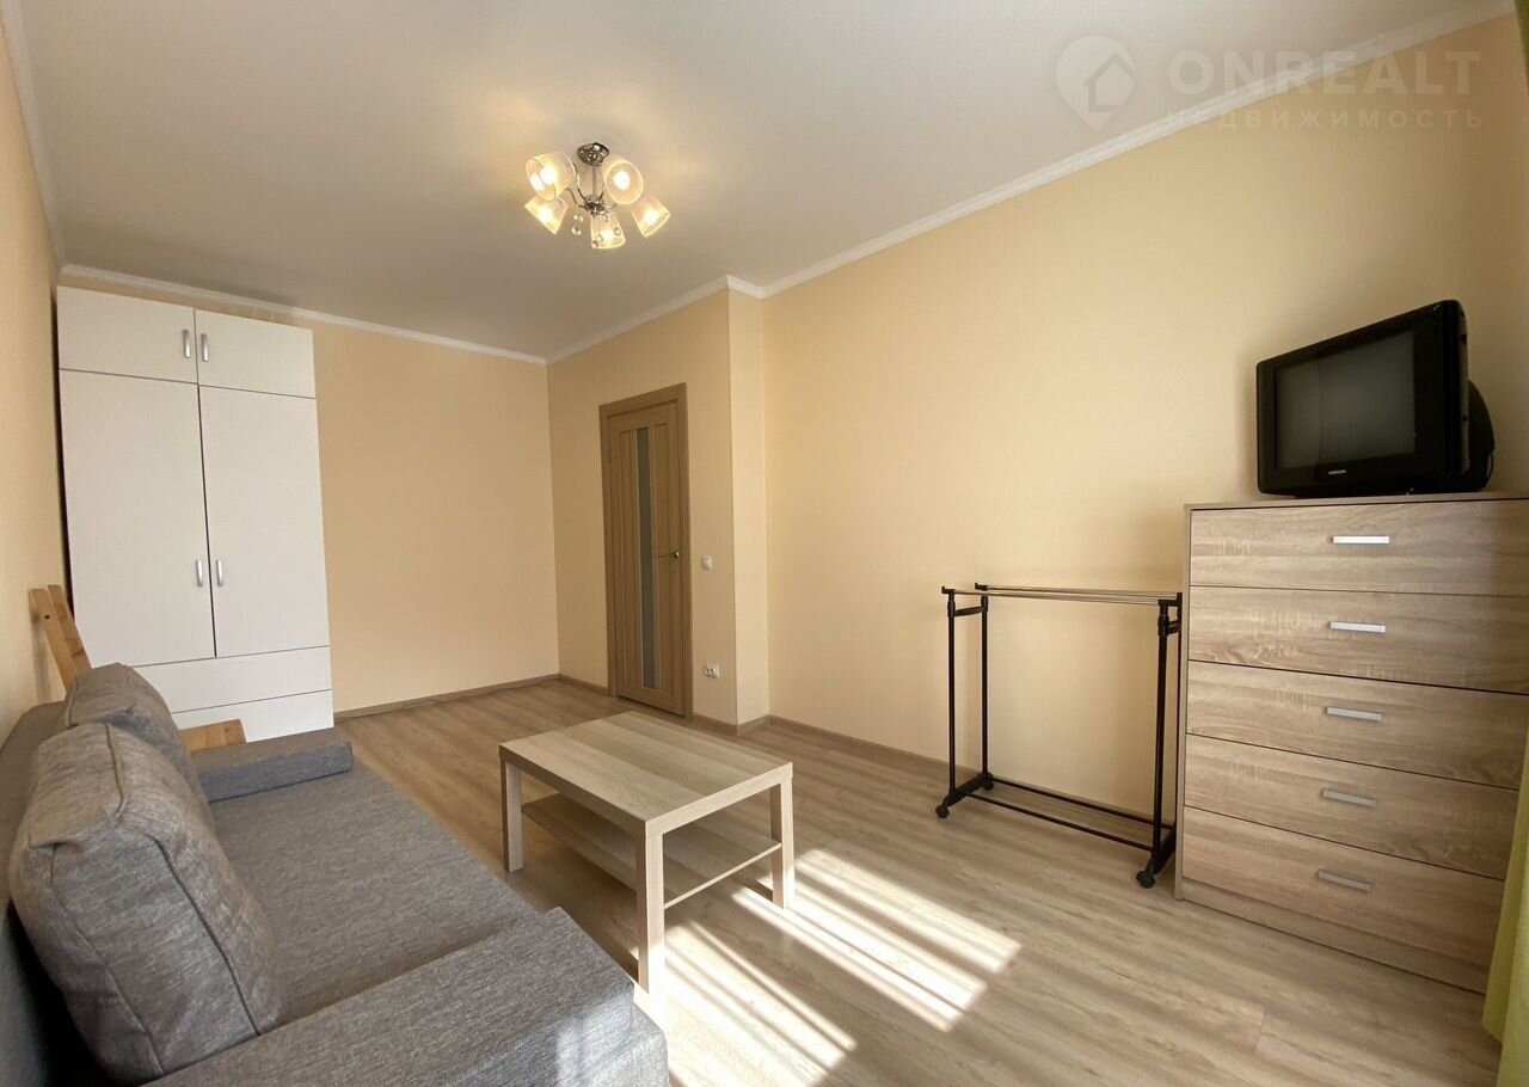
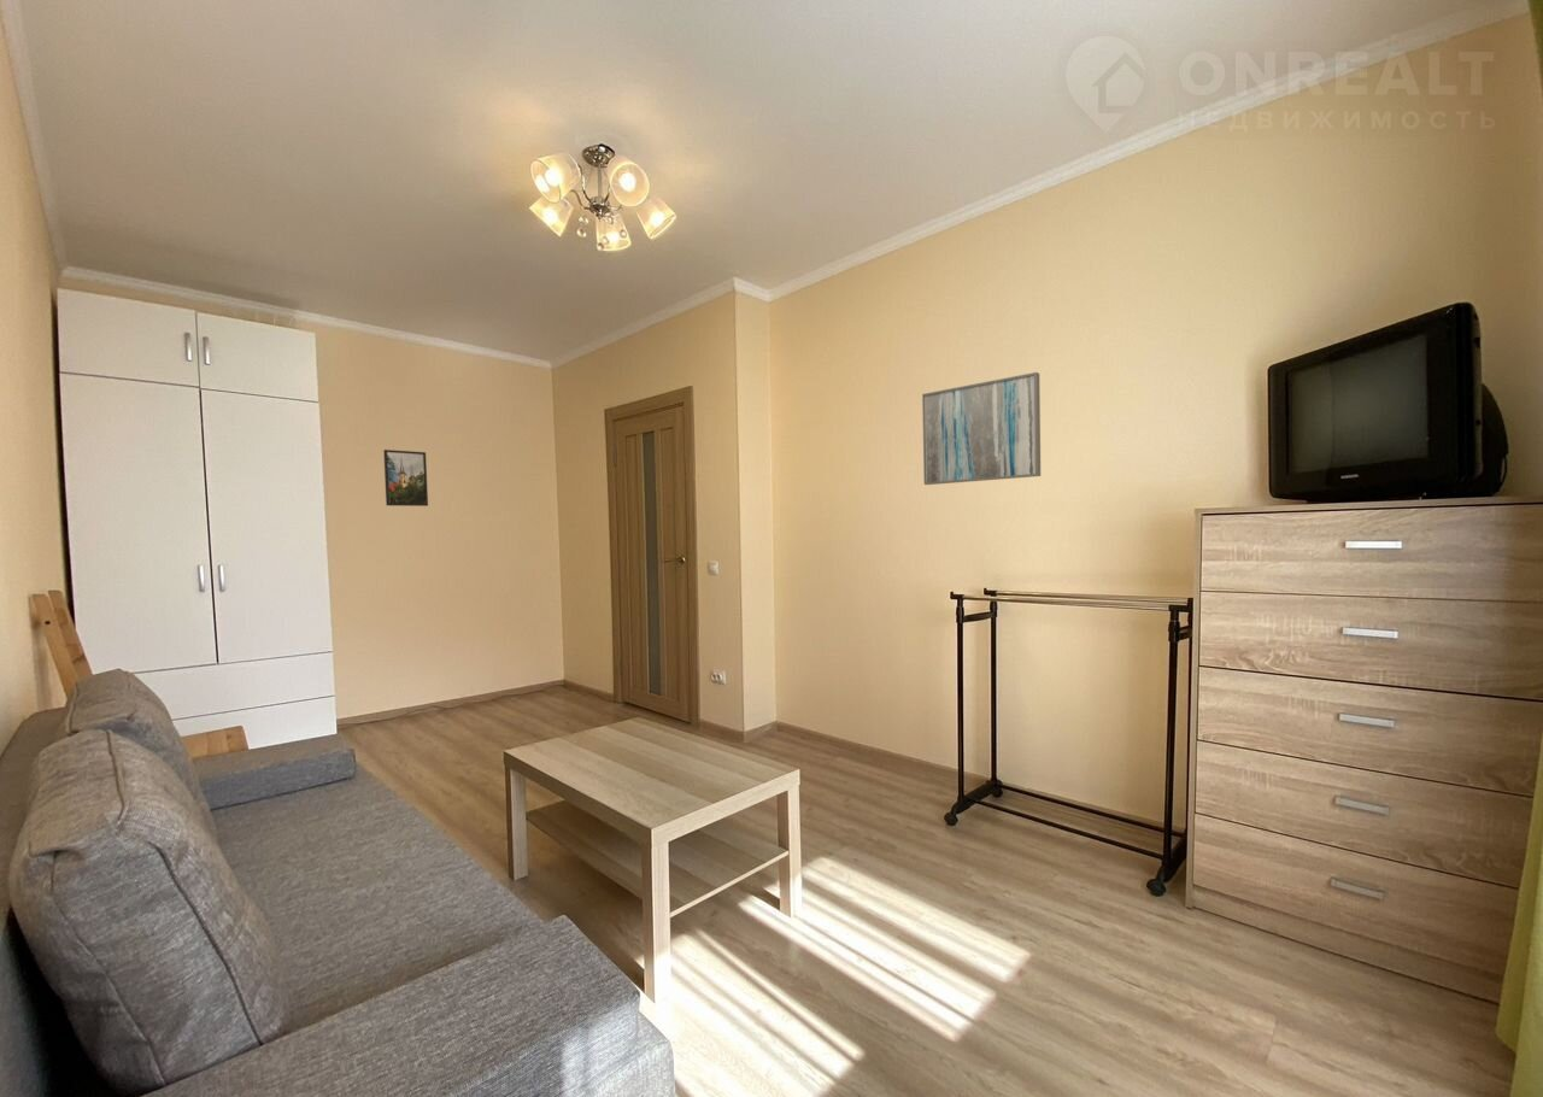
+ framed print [382,448,429,508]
+ wall art [921,371,1042,486]
